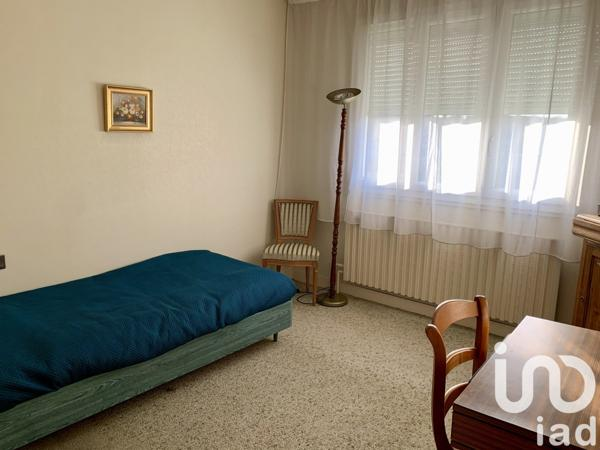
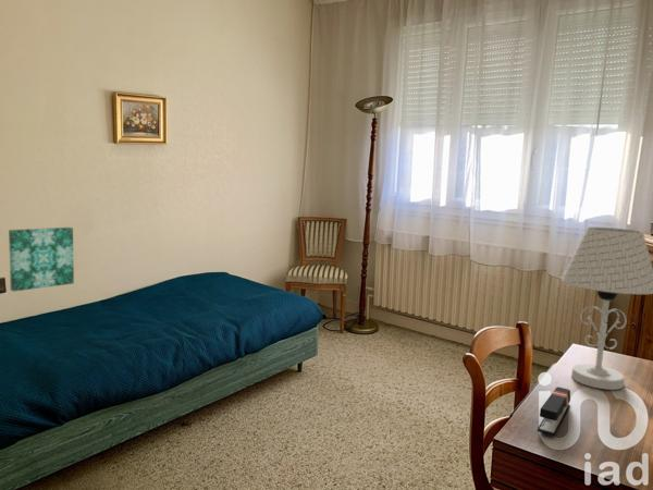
+ wall art [8,226,75,293]
+ stapler [537,387,571,437]
+ table lamp [560,226,653,391]
